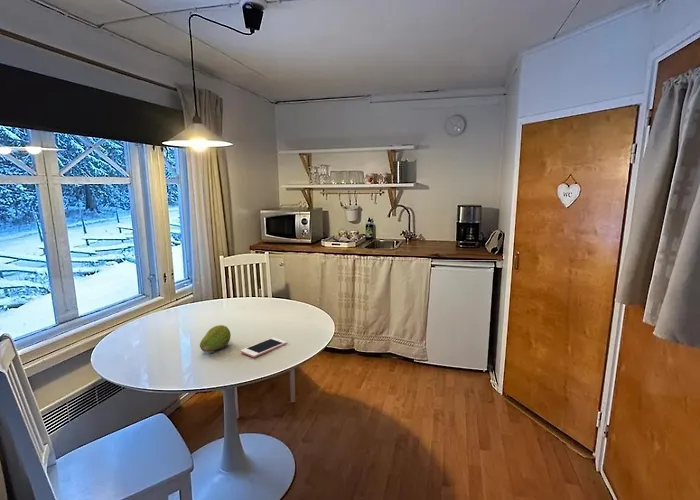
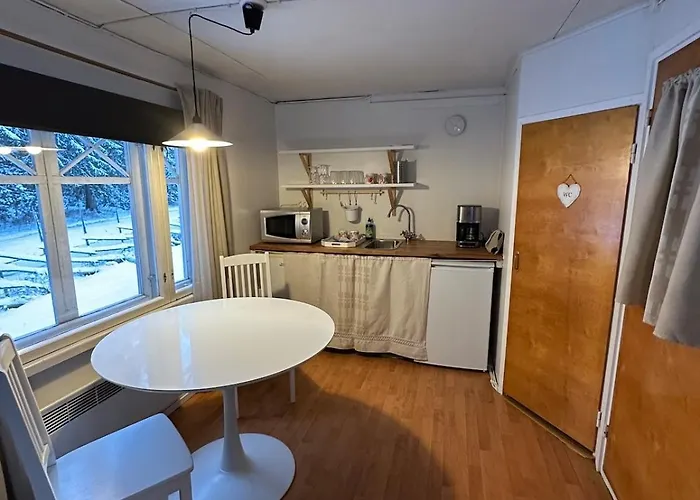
- fruit [199,324,232,353]
- cell phone [240,337,288,358]
